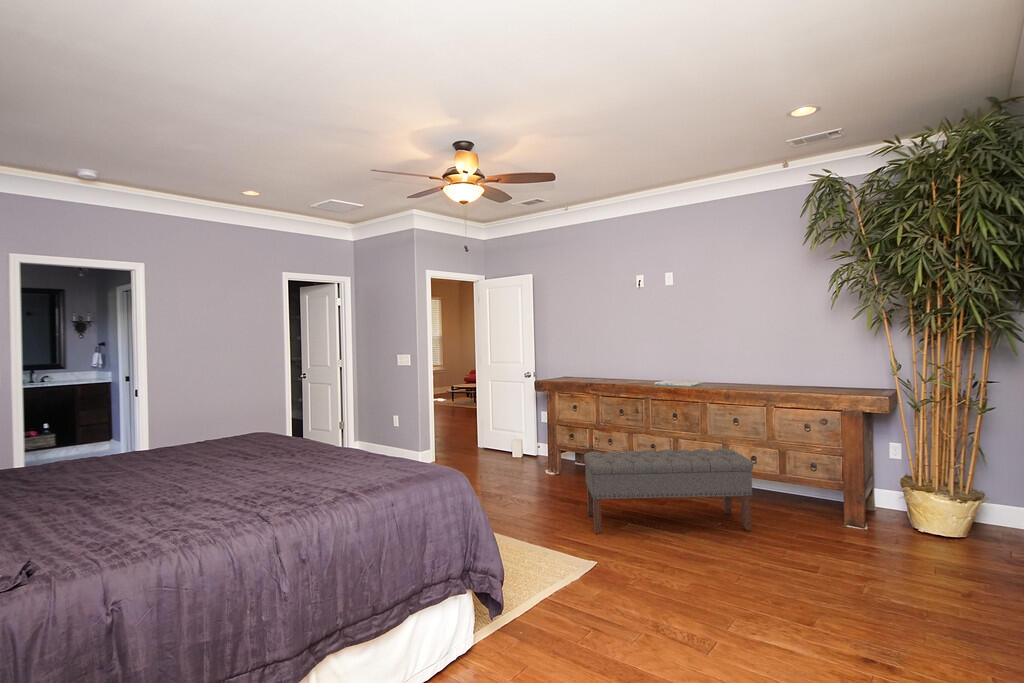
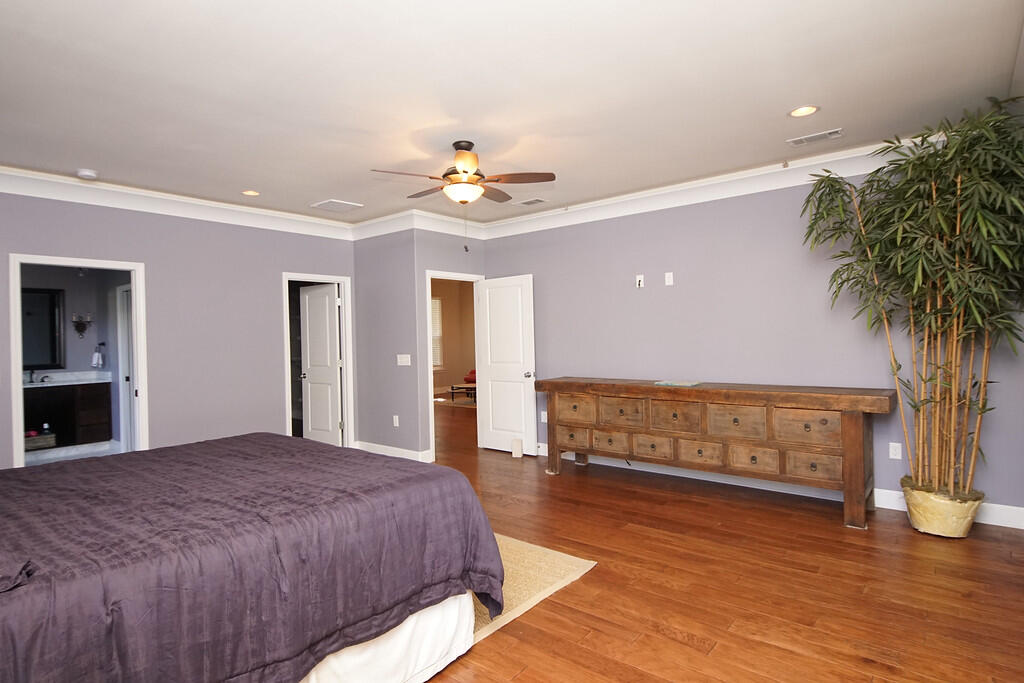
- bench [583,448,754,535]
